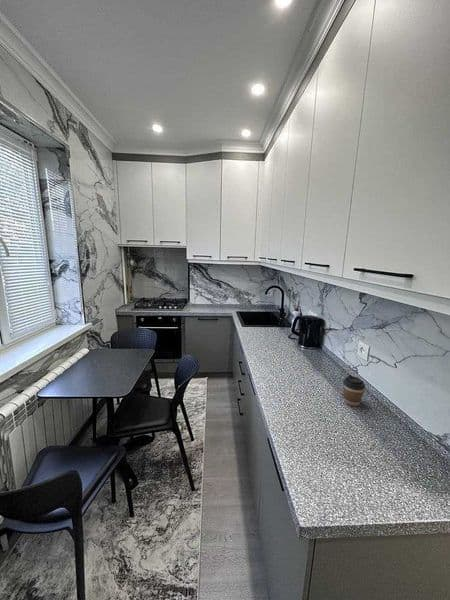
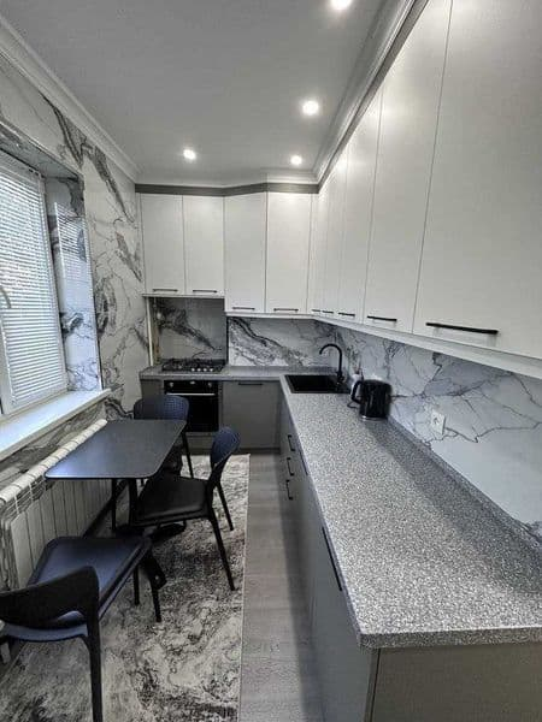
- coffee cup [342,374,366,407]
